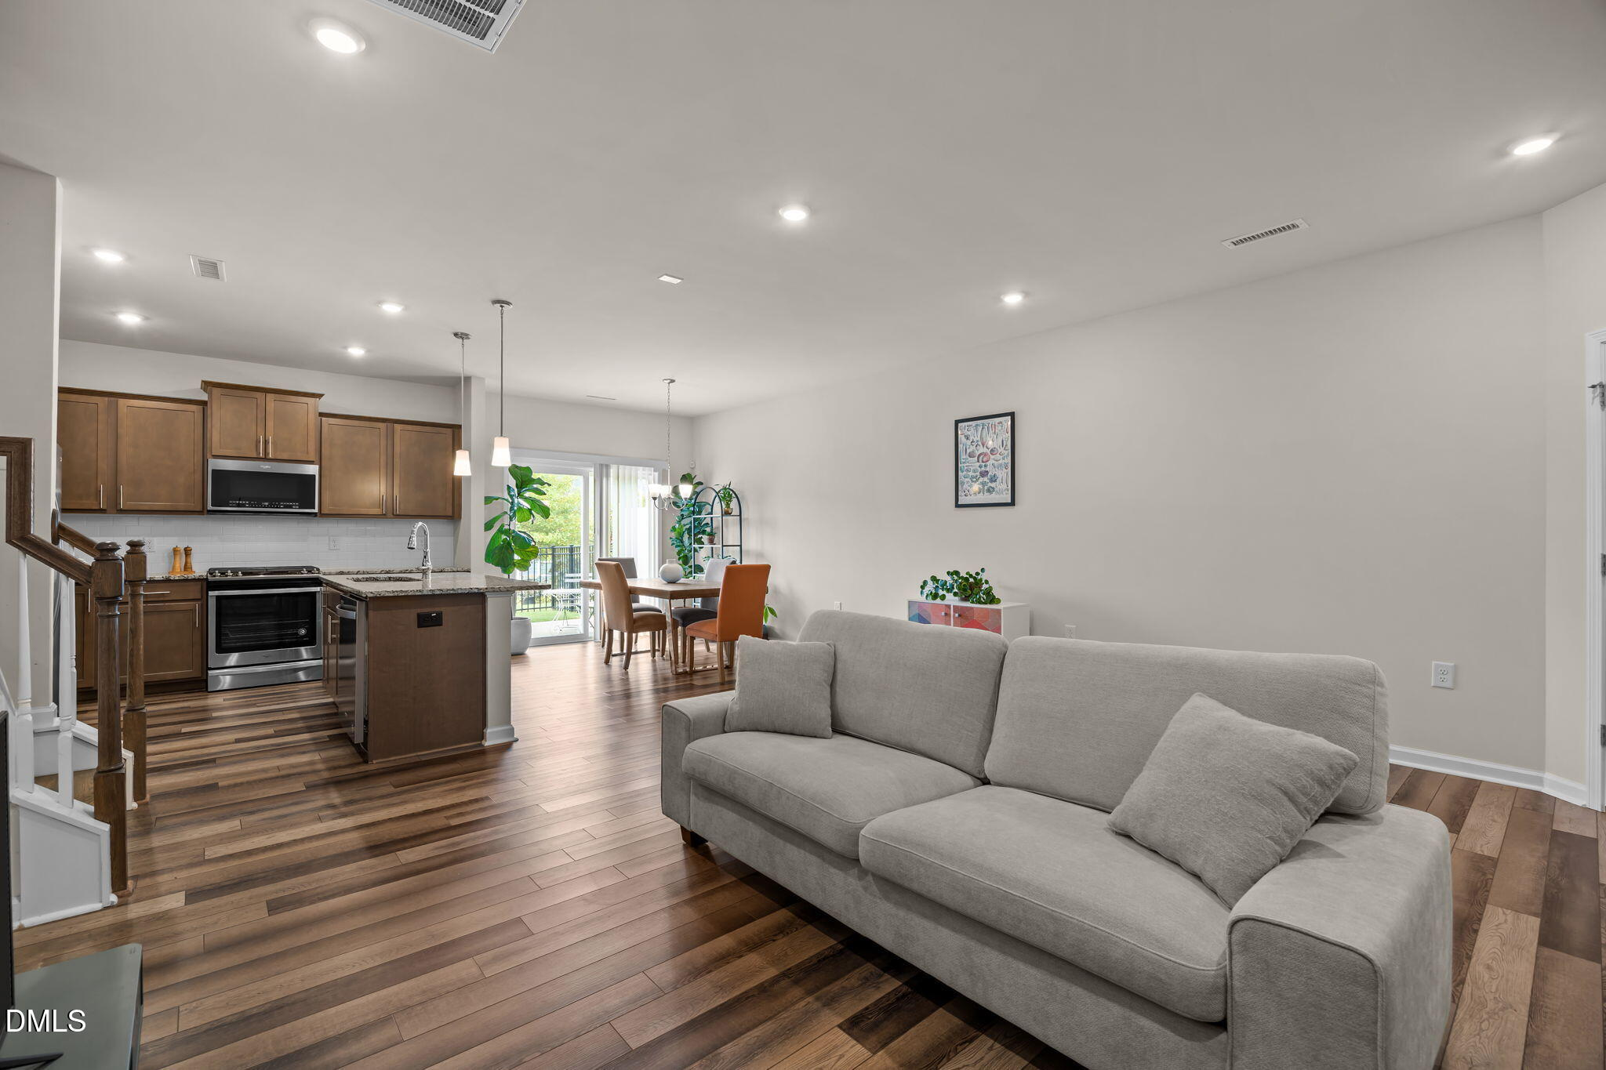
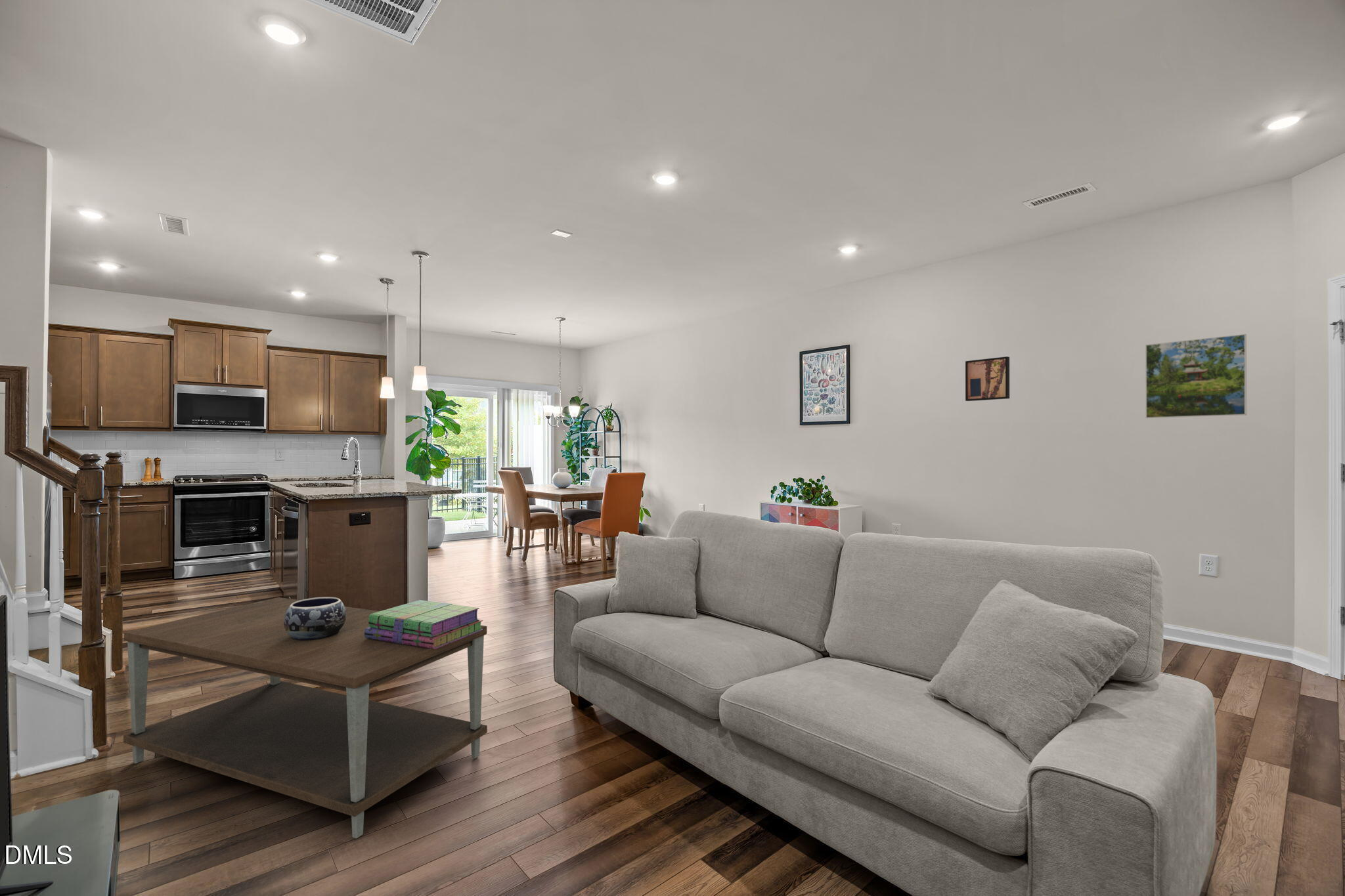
+ coffee table [123,597,488,839]
+ stack of books [364,599,483,649]
+ wall art [965,356,1010,402]
+ decorative bowl [284,597,346,641]
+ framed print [1145,333,1247,419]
